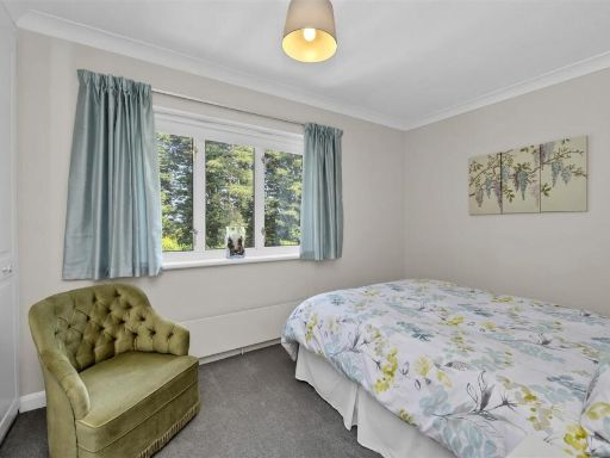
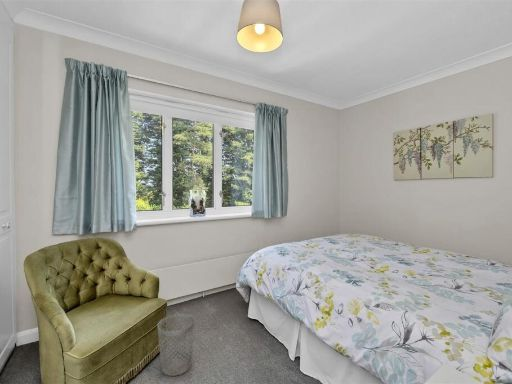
+ wastebasket [157,313,196,377]
